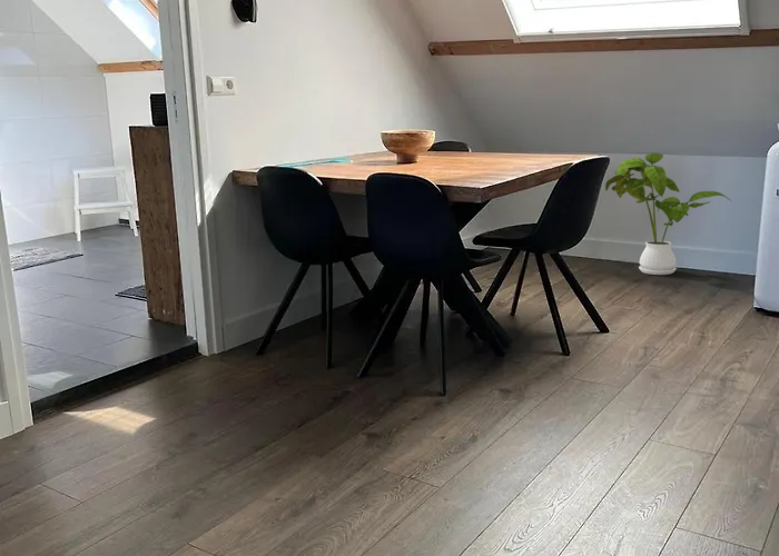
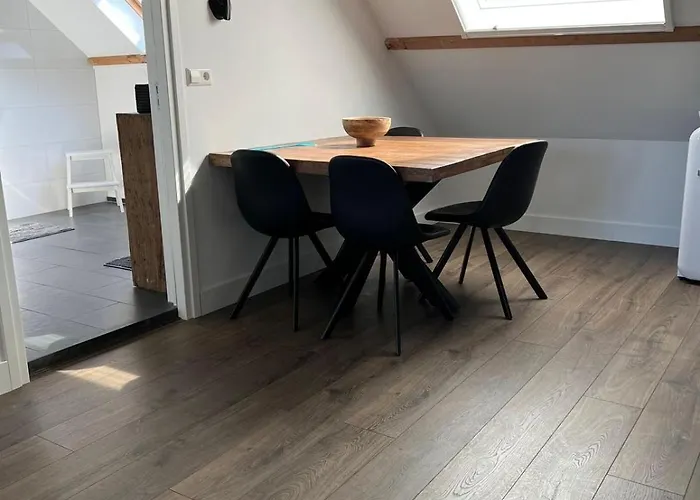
- house plant [604,151,731,276]
